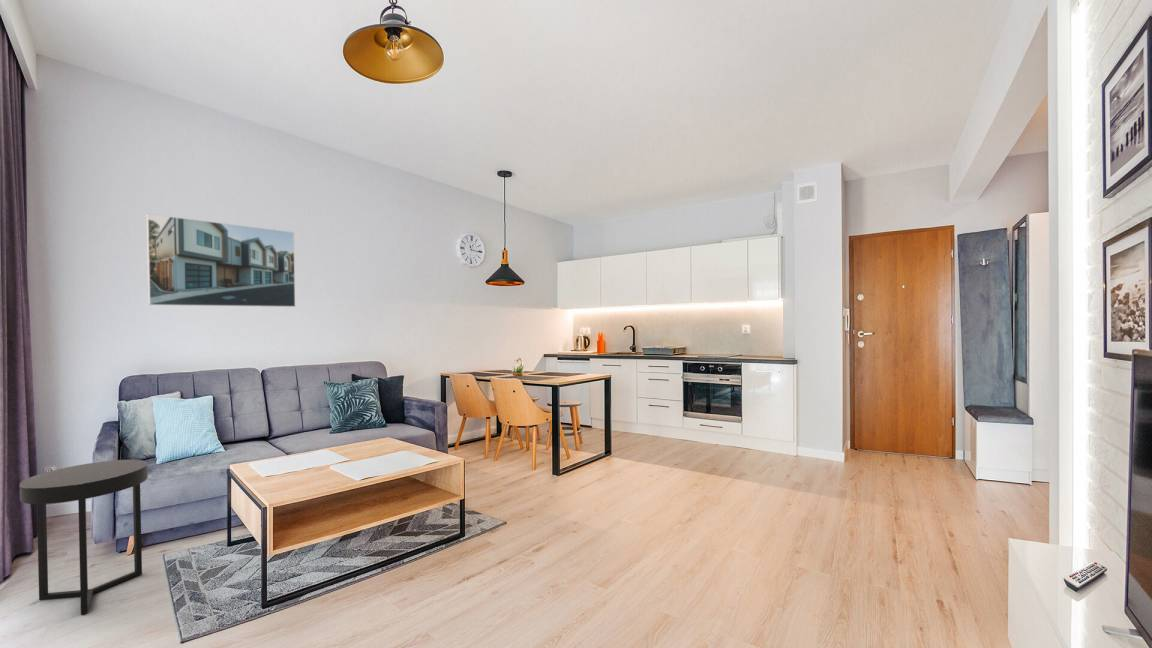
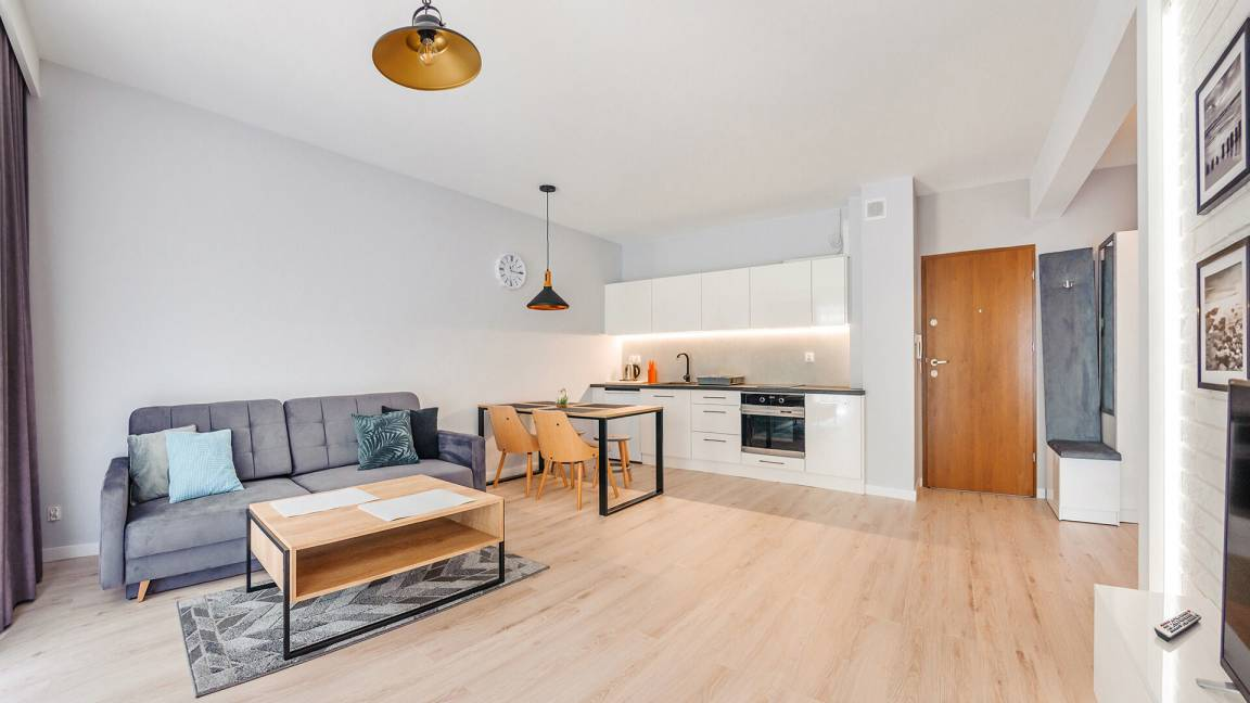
- side table [19,459,149,616]
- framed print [145,213,296,308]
